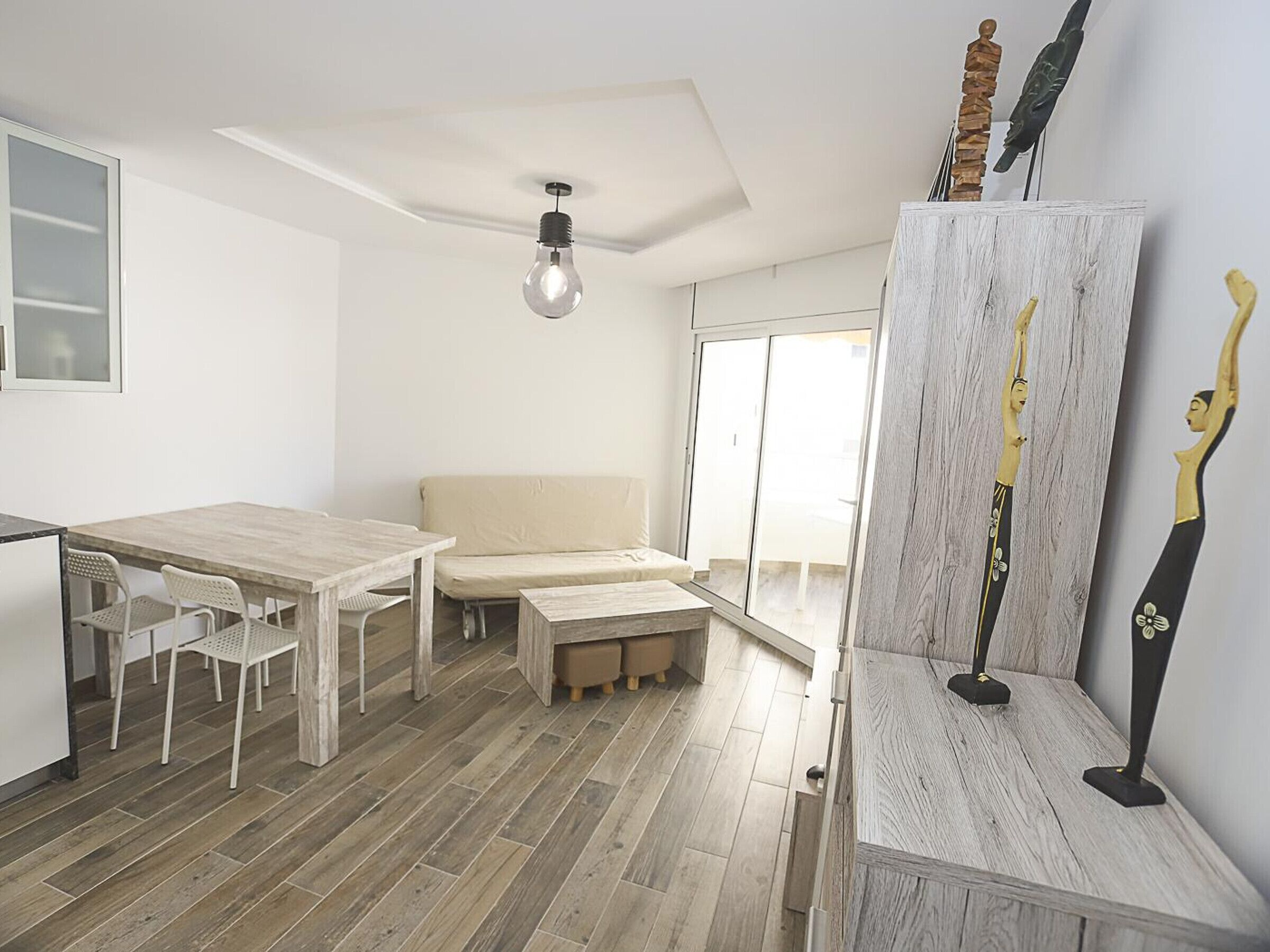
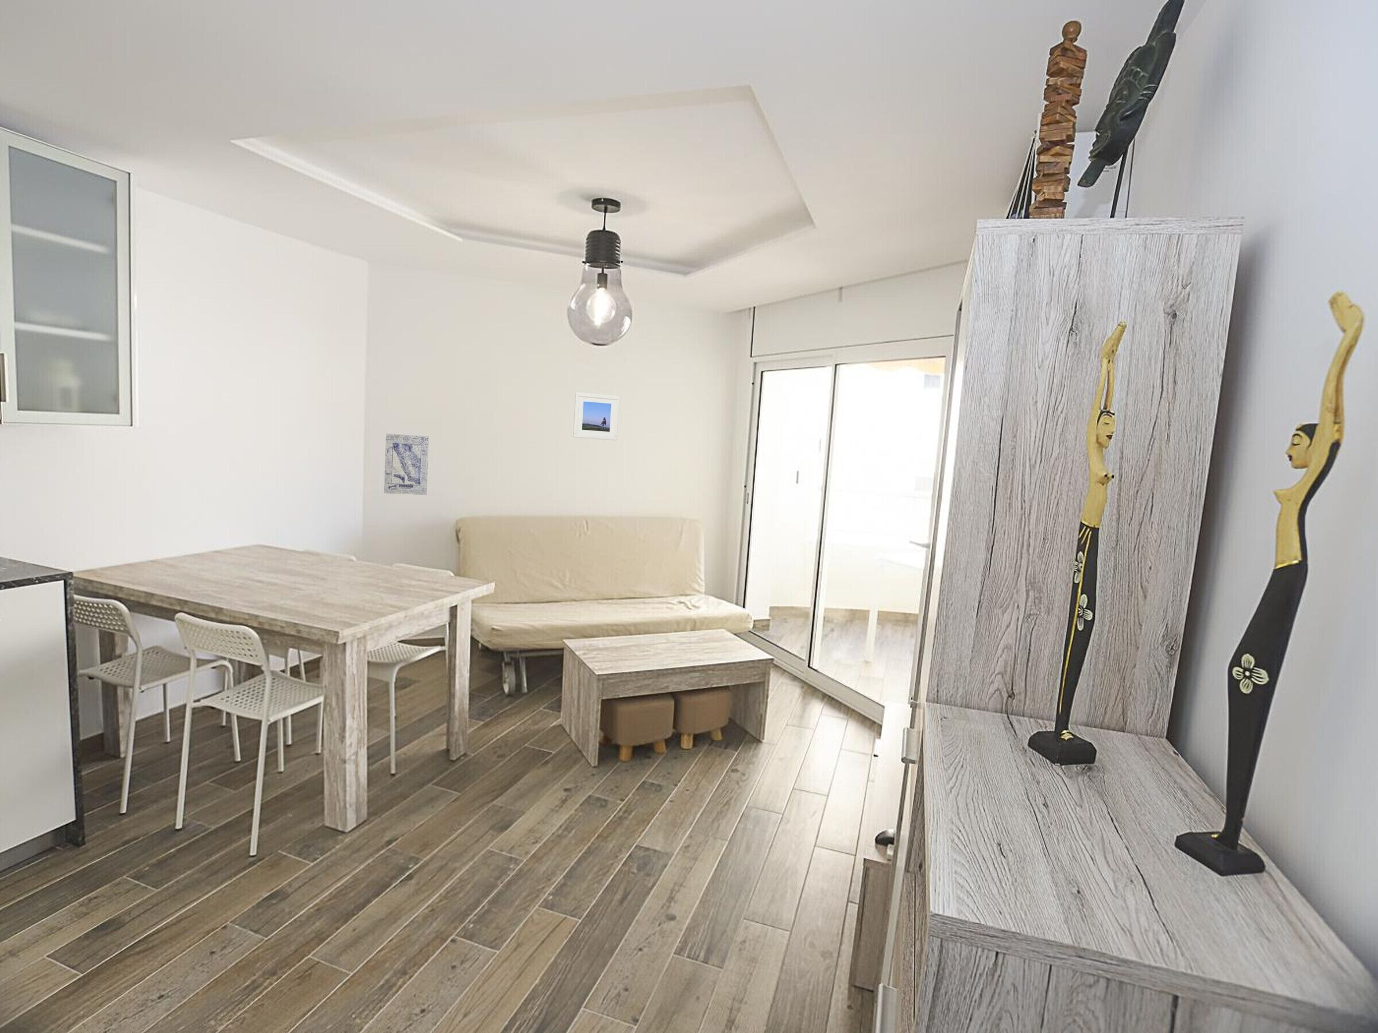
+ wall art [383,433,430,495]
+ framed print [573,392,620,441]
